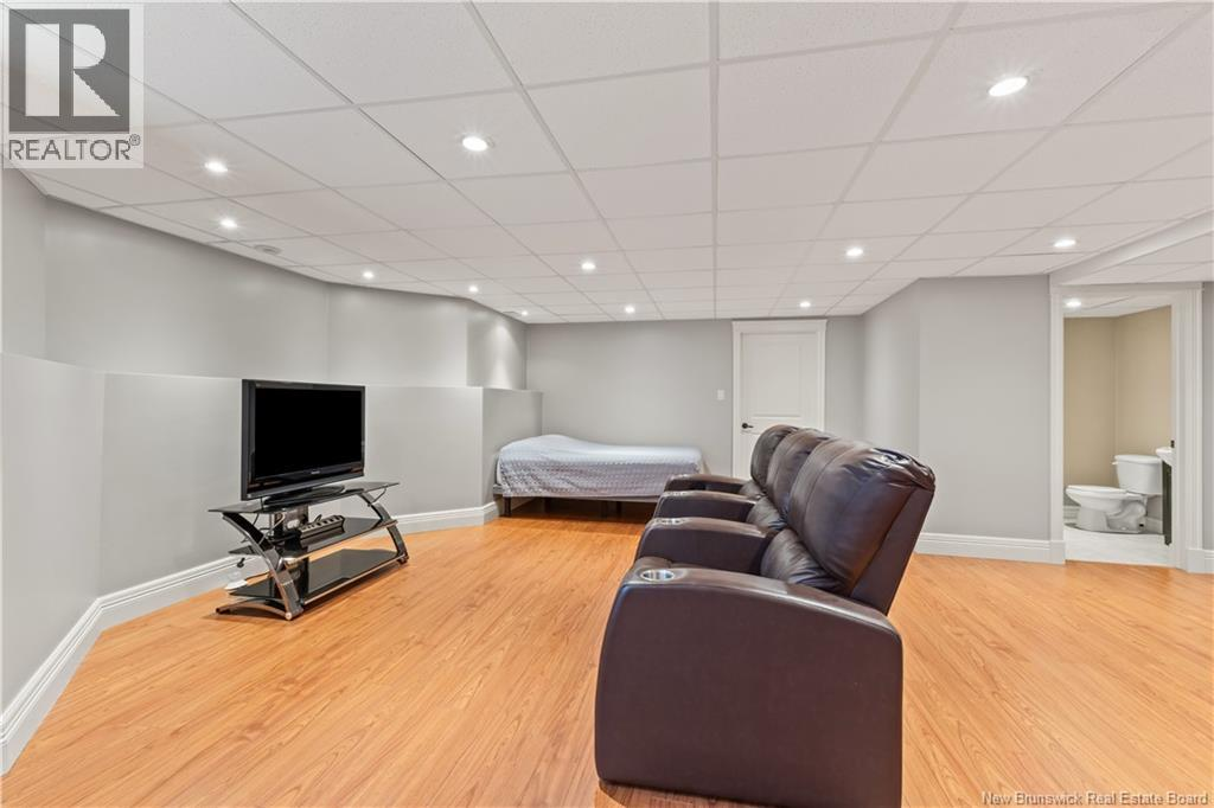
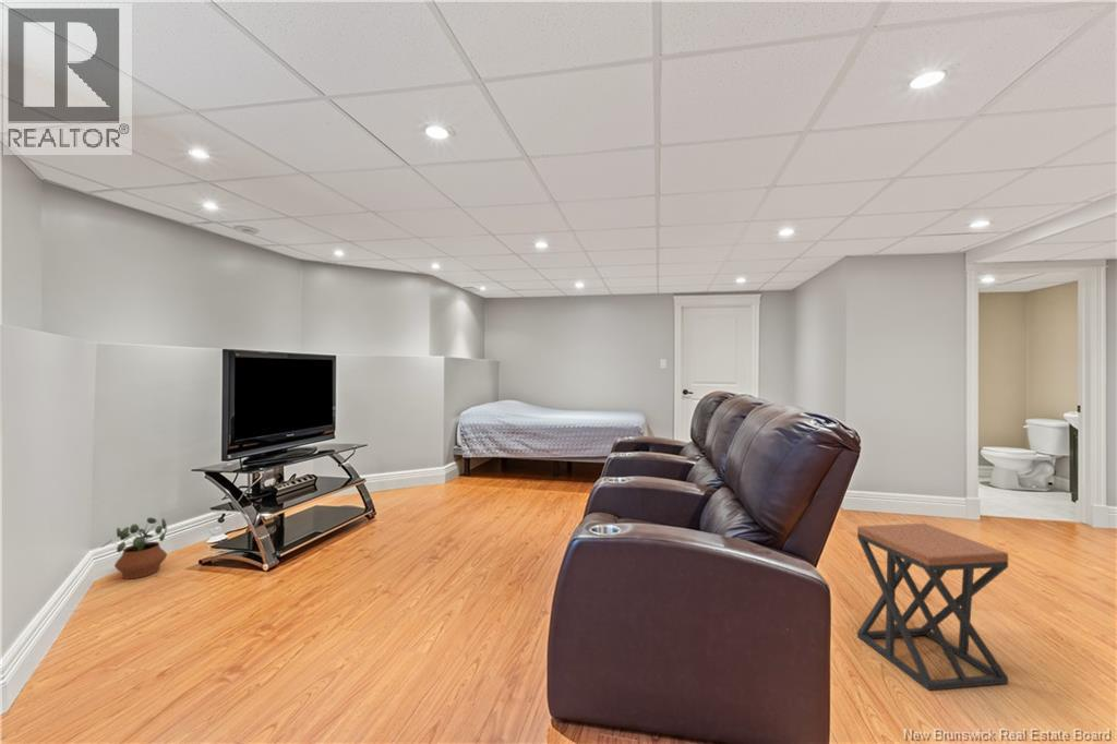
+ potted plant [99,517,168,580]
+ stool [856,523,1009,692]
